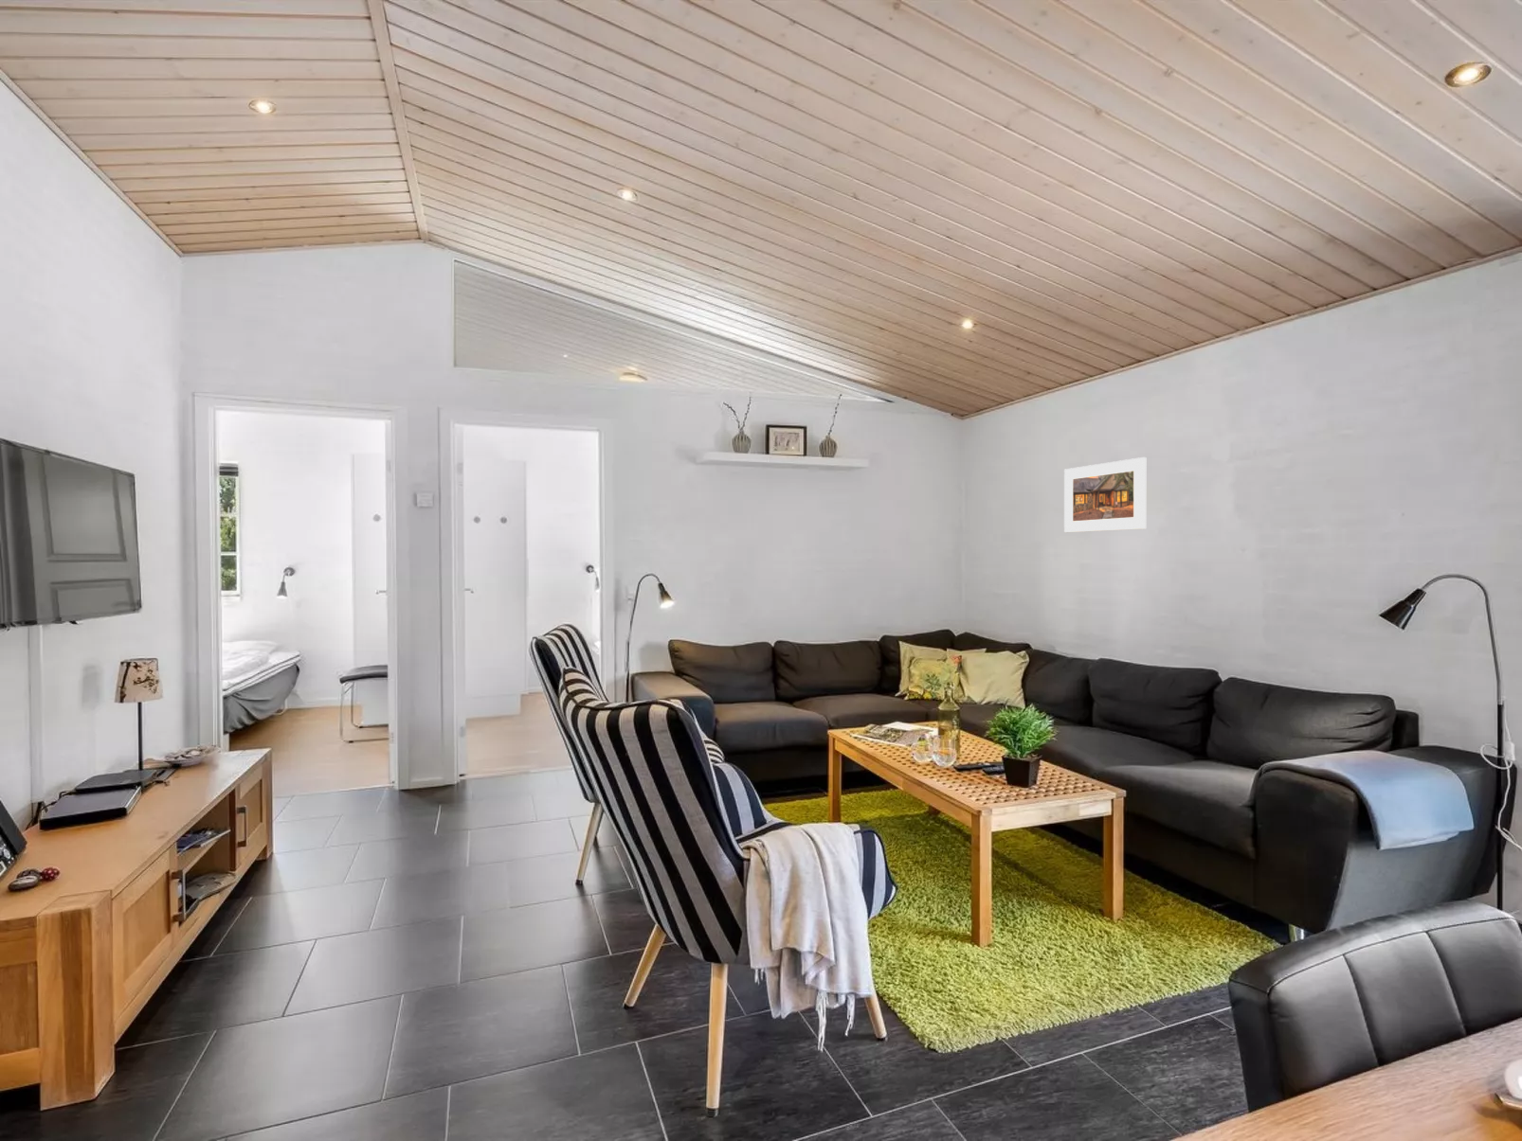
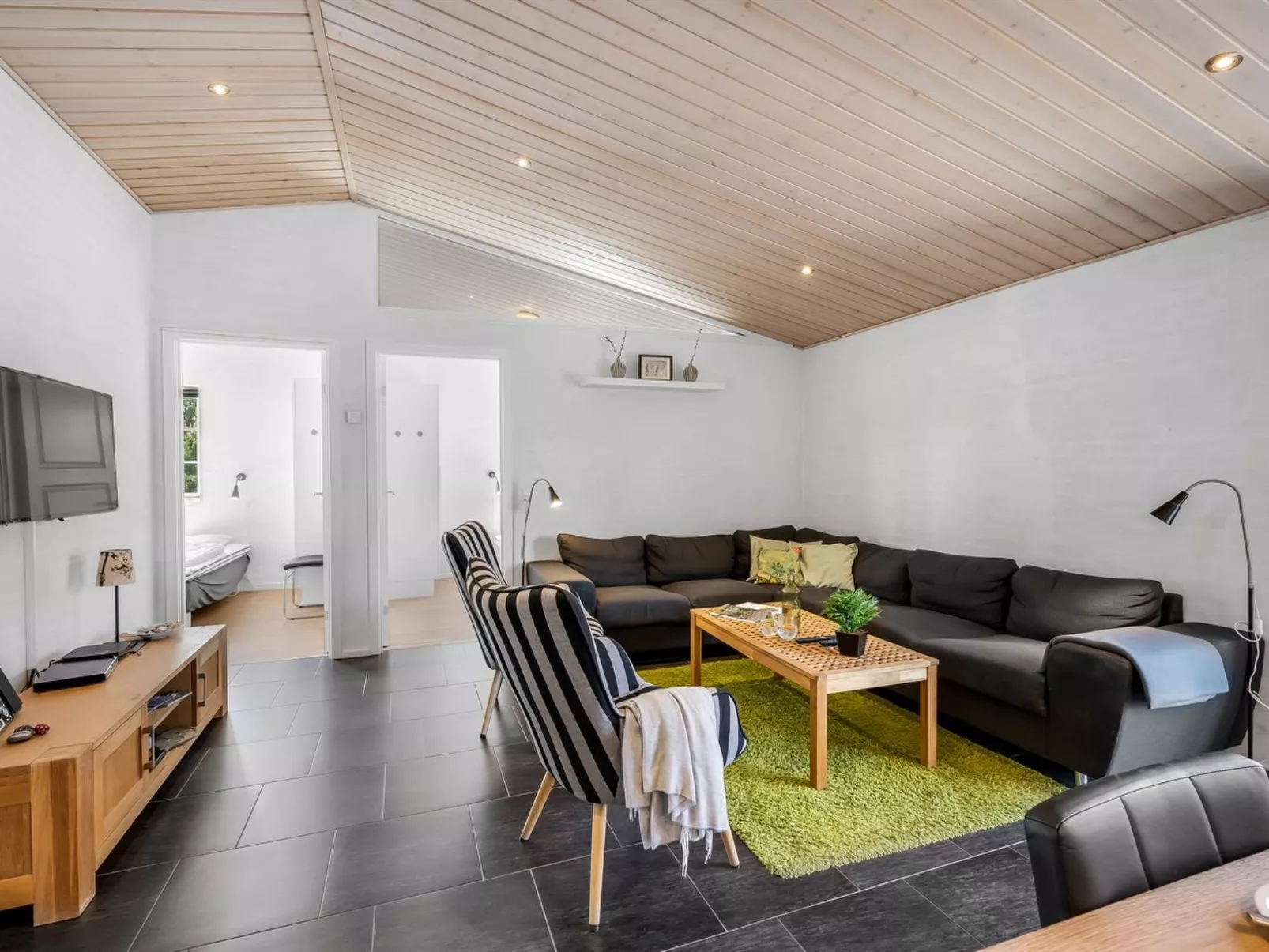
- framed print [1064,457,1147,533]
